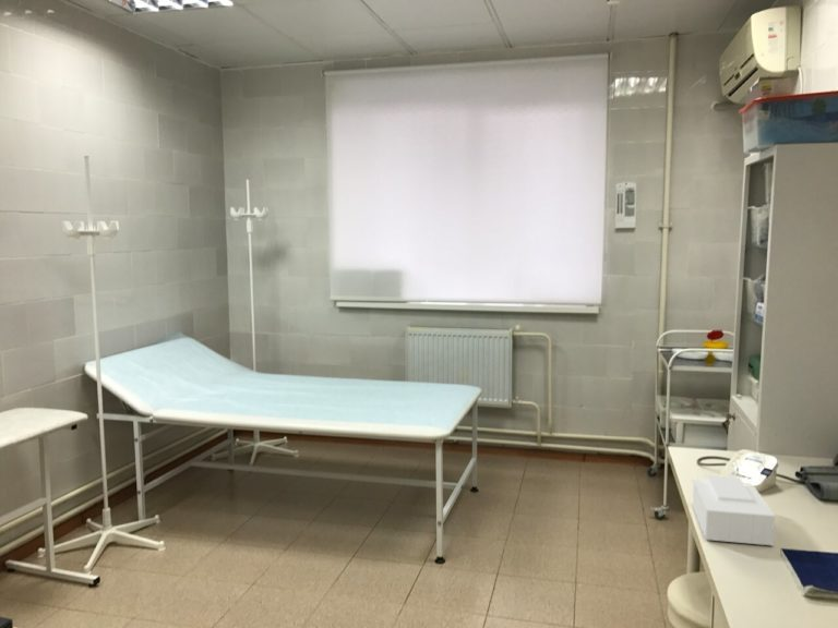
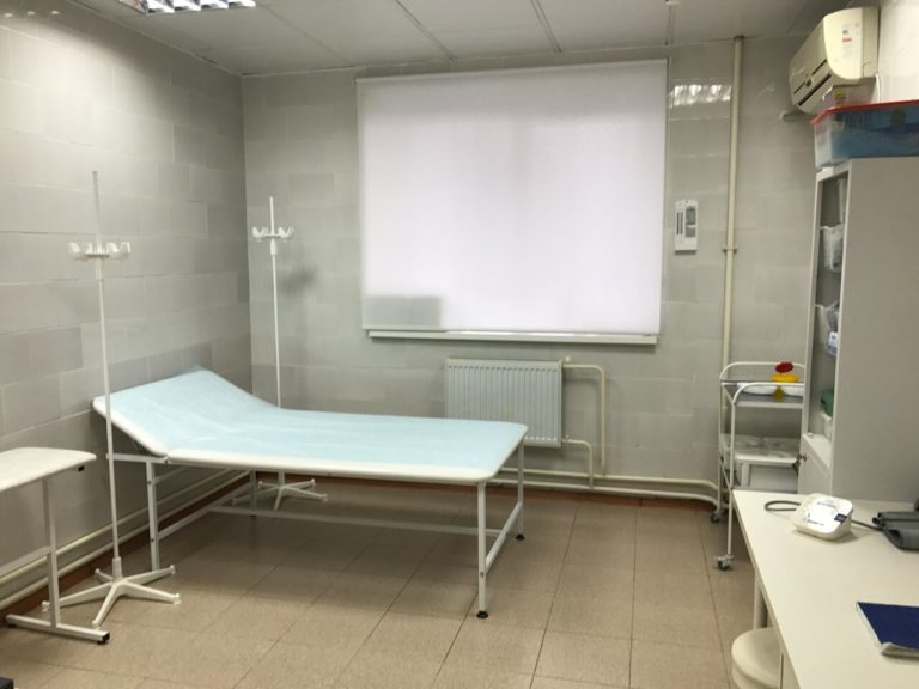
- tissue box [691,474,776,546]
